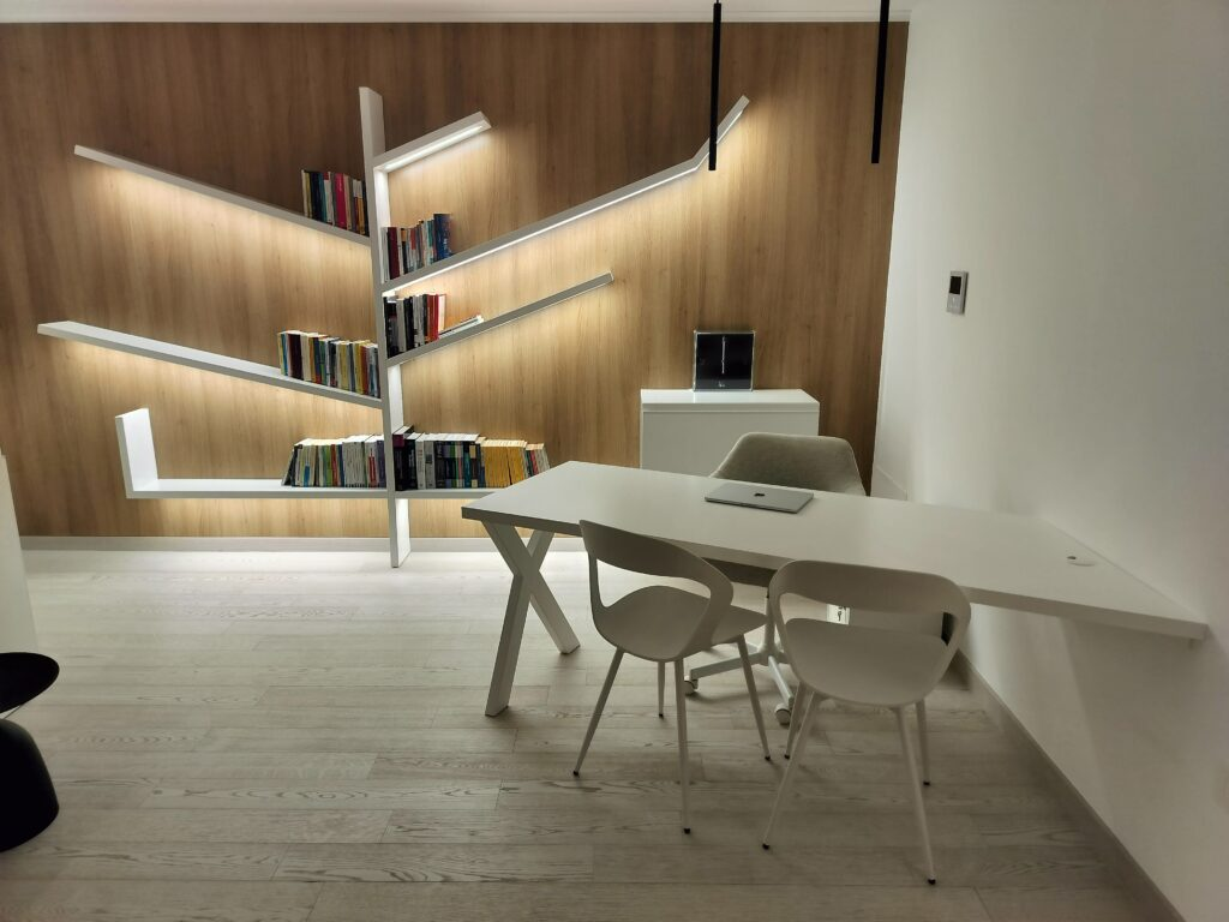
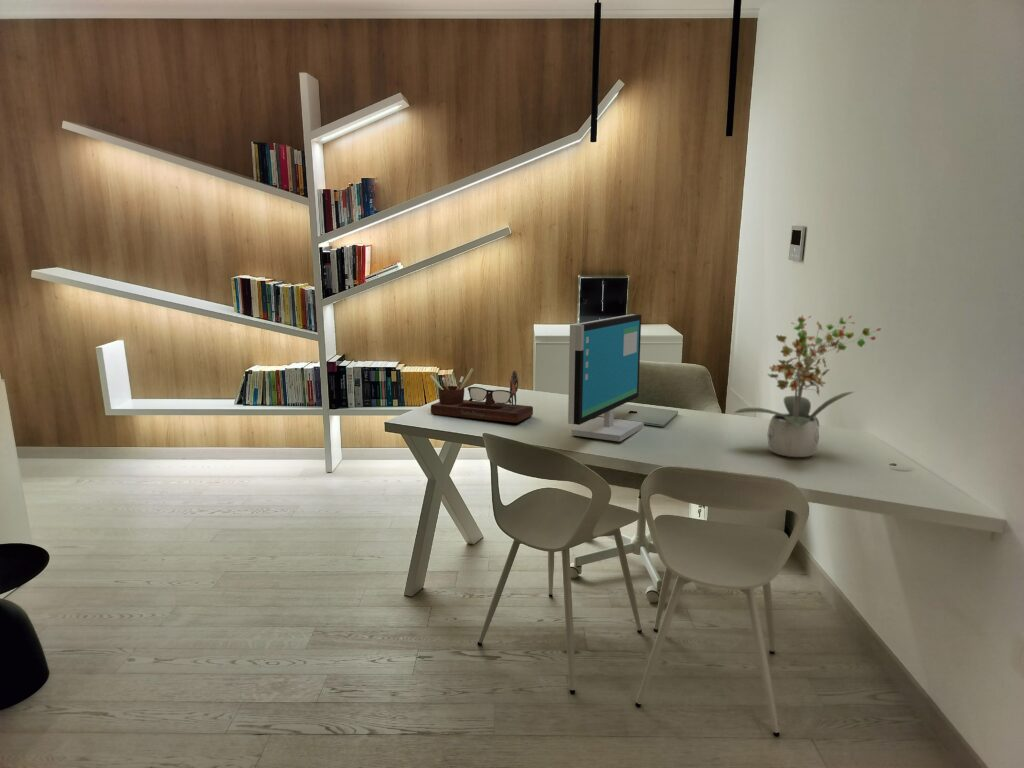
+ desk organizer [429,367,534,424]
+ computer monitor [567,313,645,442]
+ potted plant [733,314,882,458]
